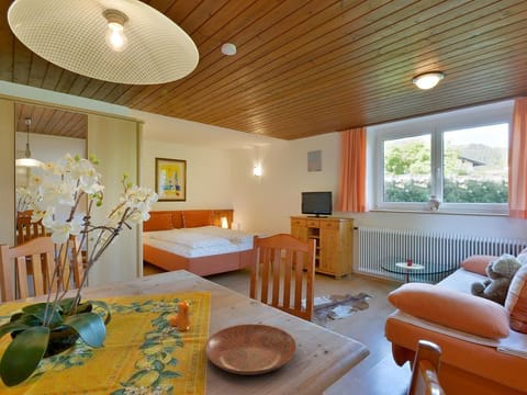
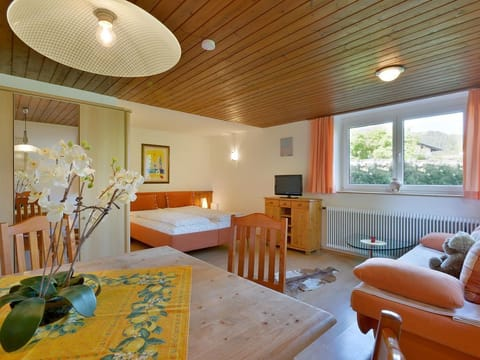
- pepper shaker [169,300,191,332]
- bowl [204,323,298,376]
